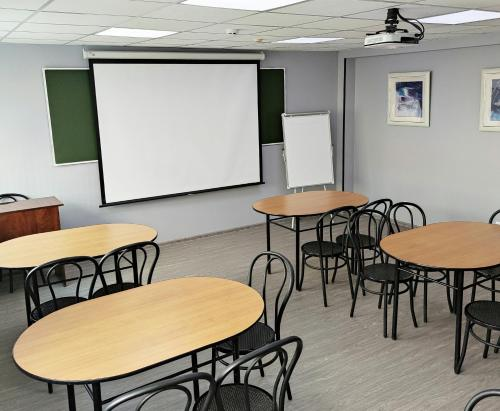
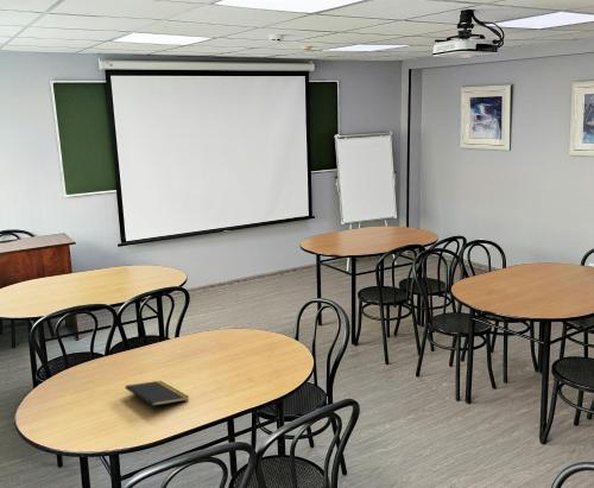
+ notepad [125,380,190,416]
